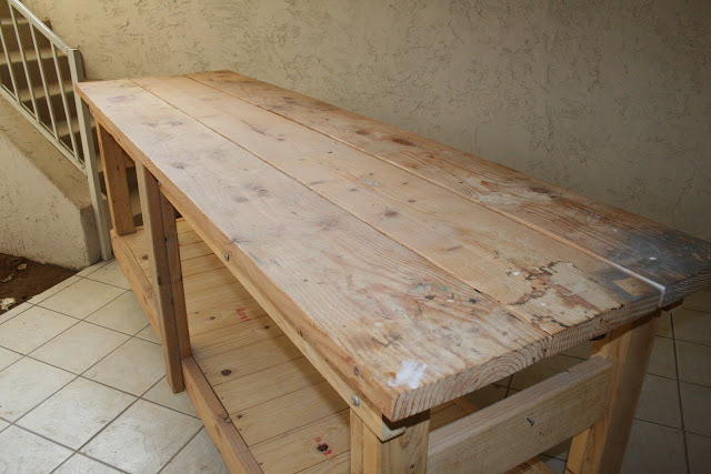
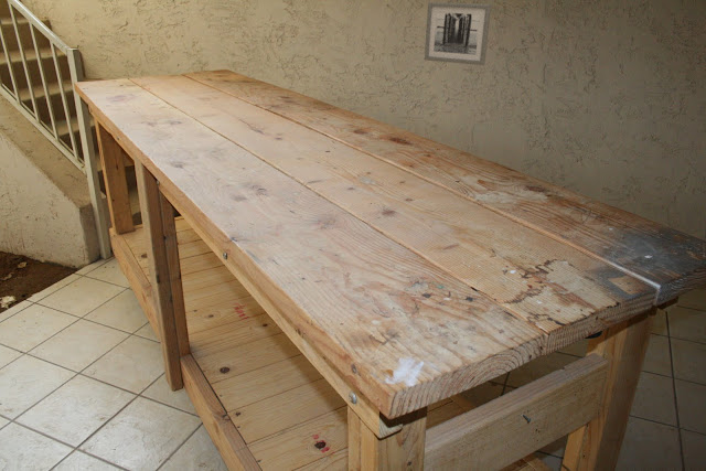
+ wall art [424,1,492,66]
